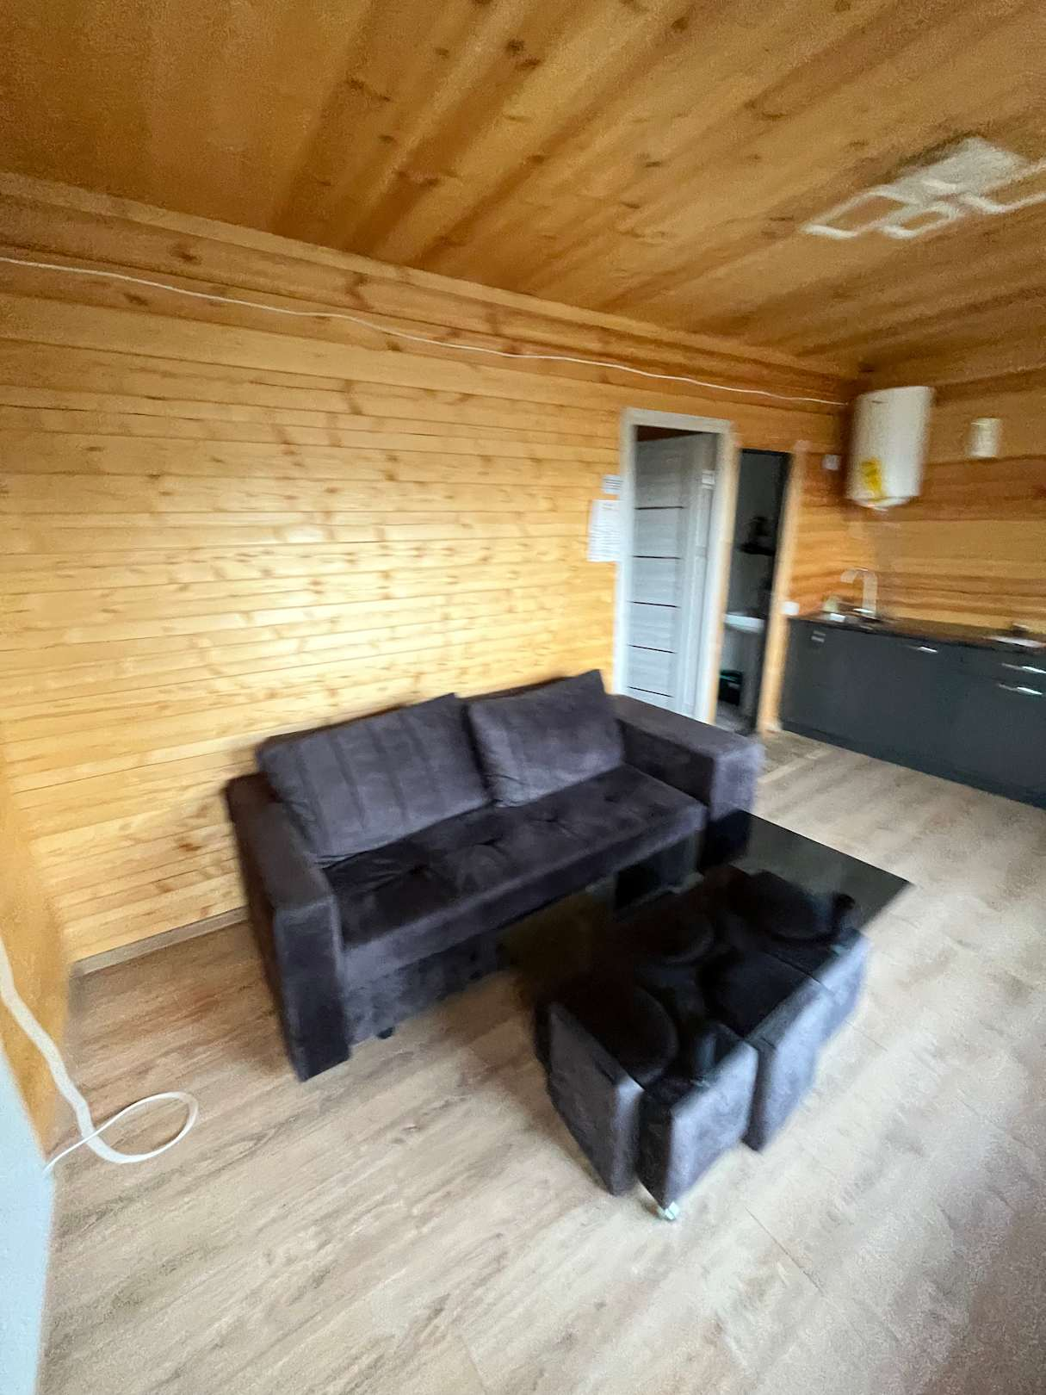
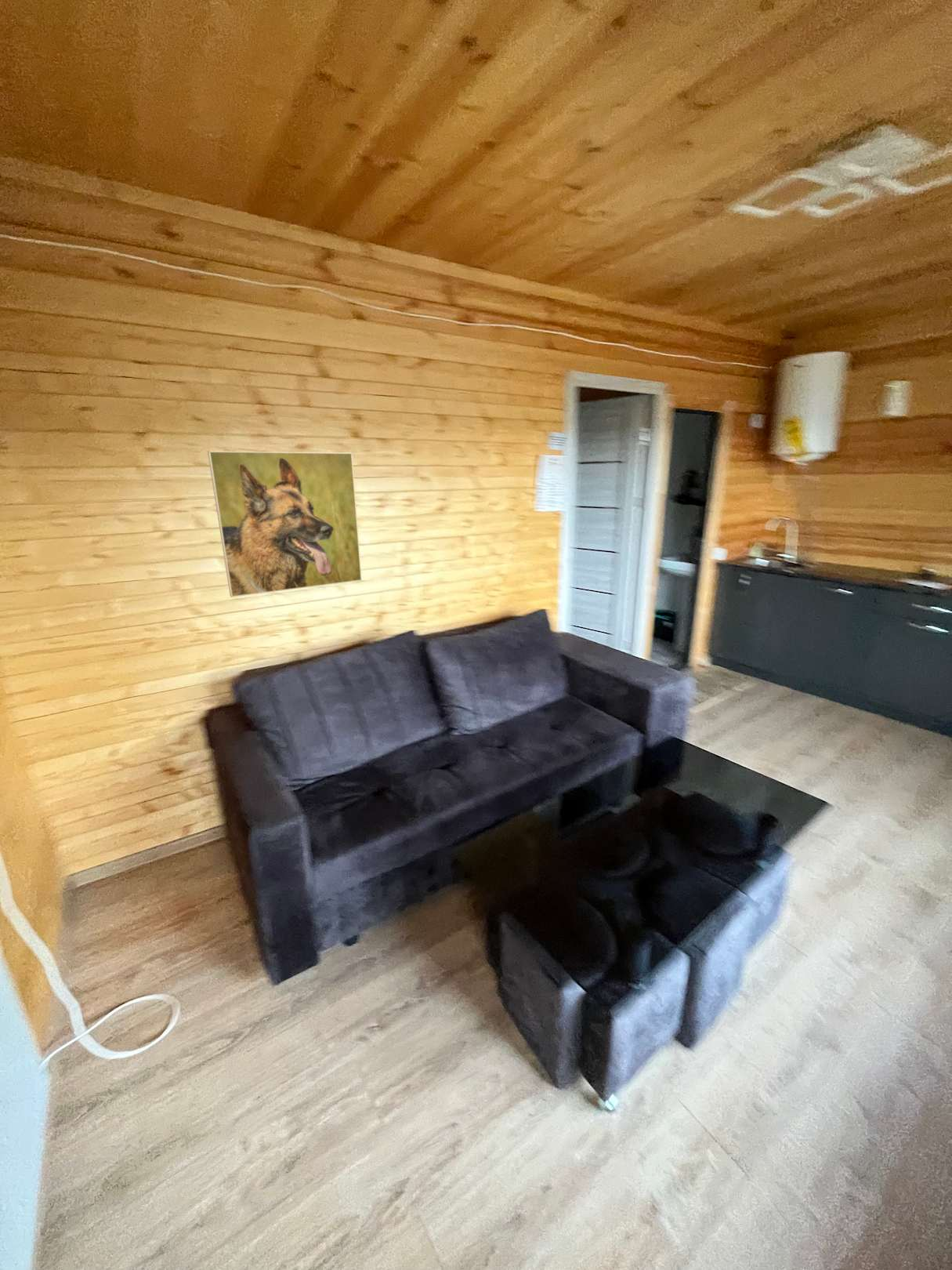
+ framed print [207,450,363,598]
